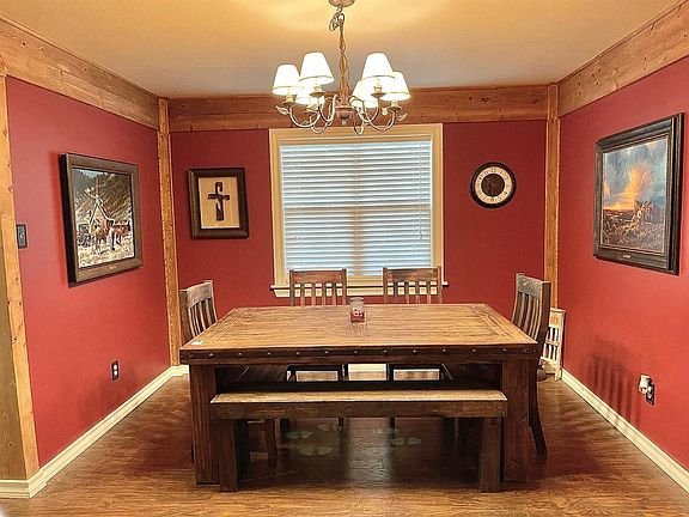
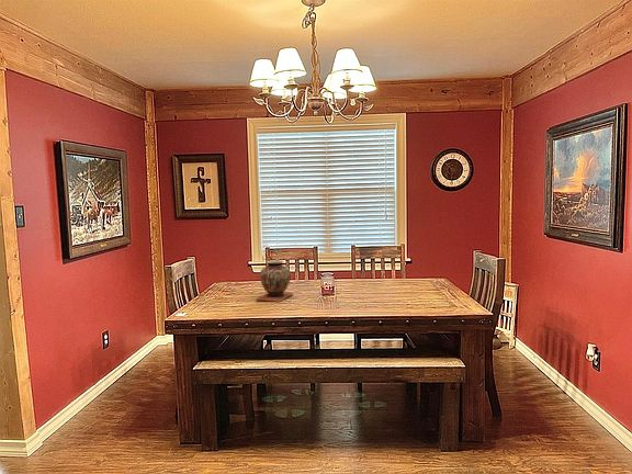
+ decorative vase [255,259,295,303]
